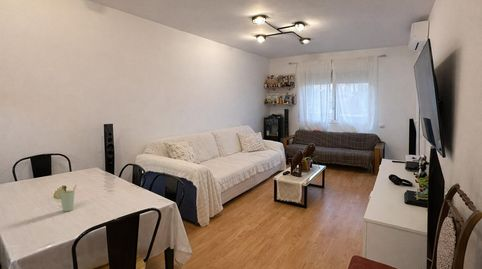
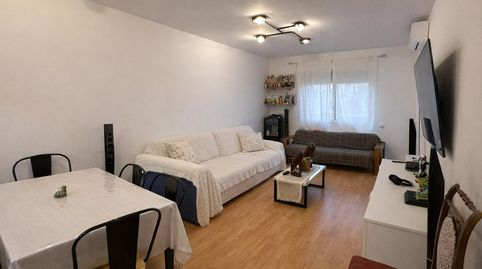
- cup [53,184,78,213]
